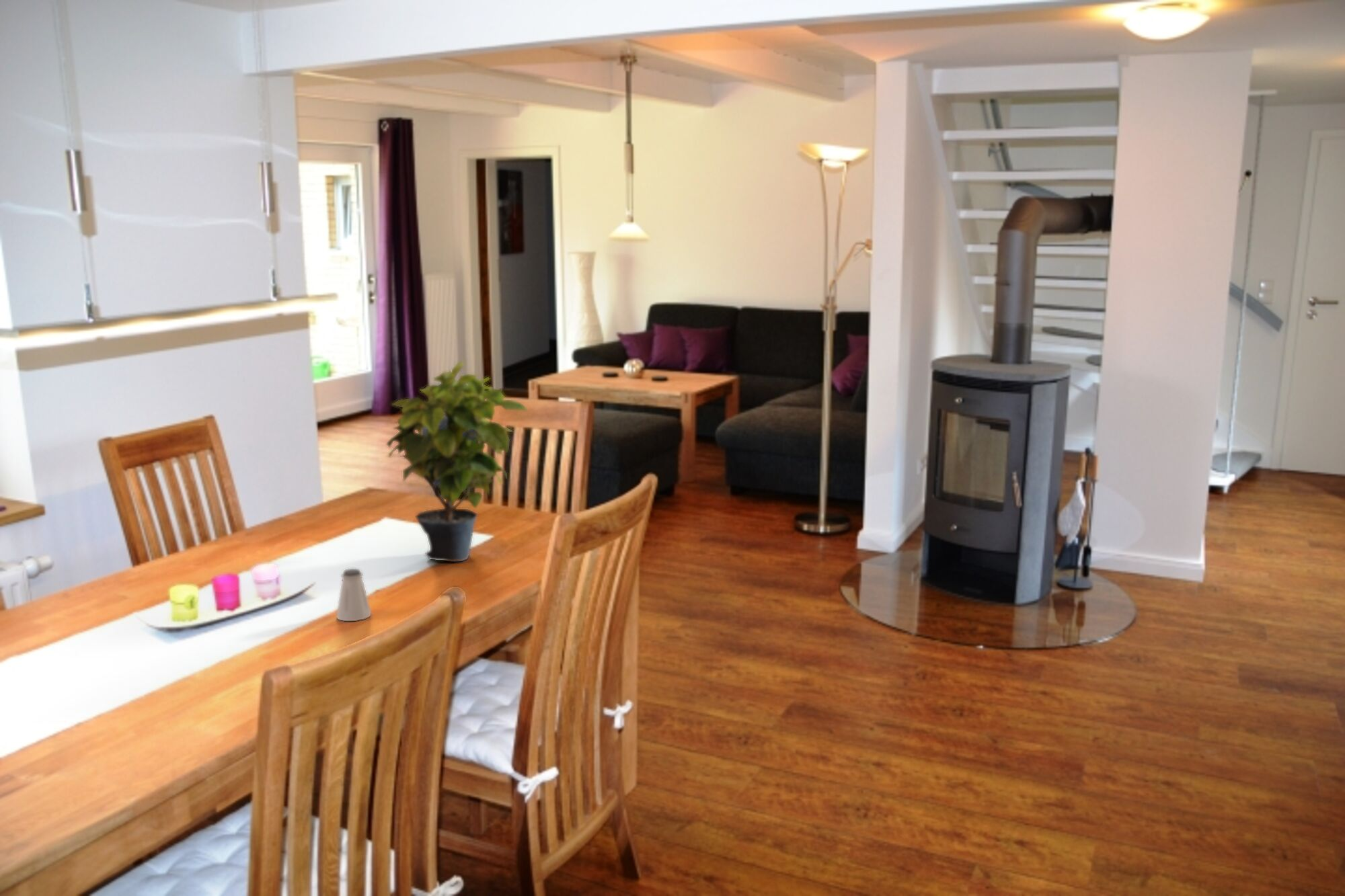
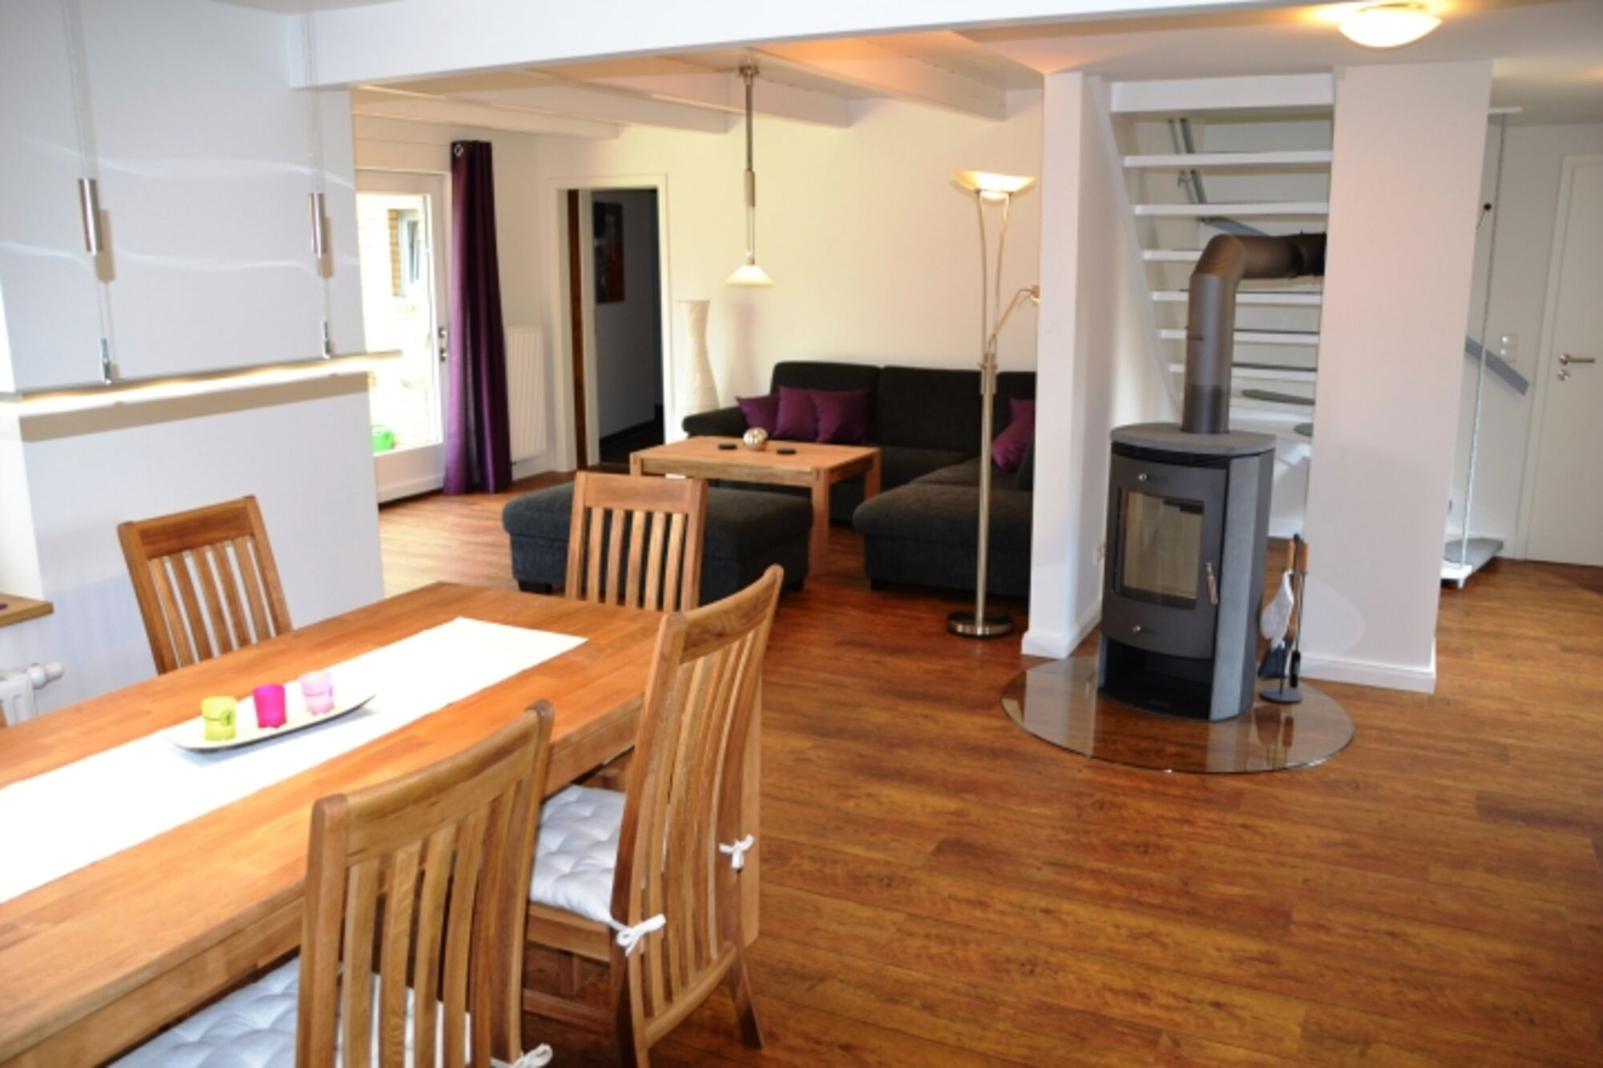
- saltshaker [336,568,373,622]
- potted plant [386,359,529,563]
